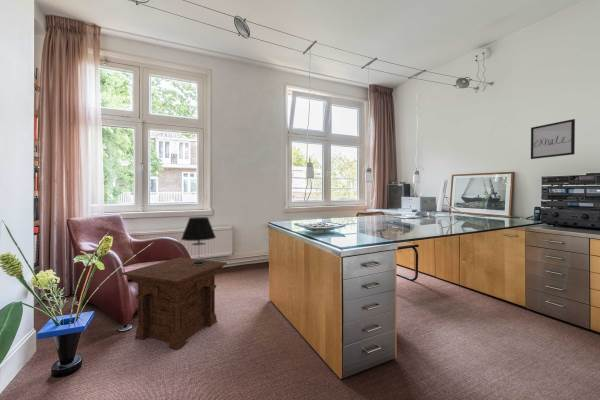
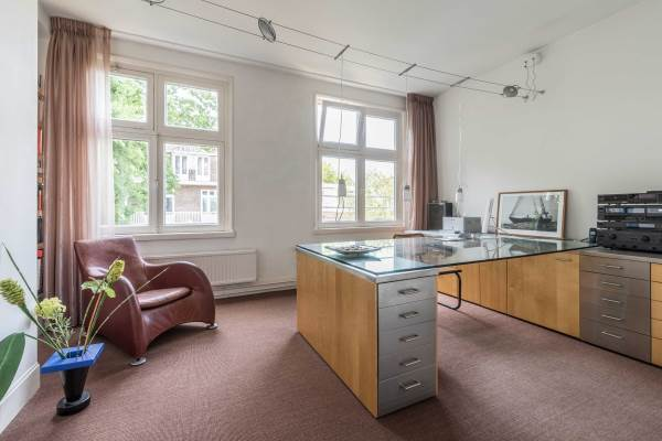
- side table [121,256,228,350]
- table lamp [180,216,217,265]
- wall art [530,118,576,160]
